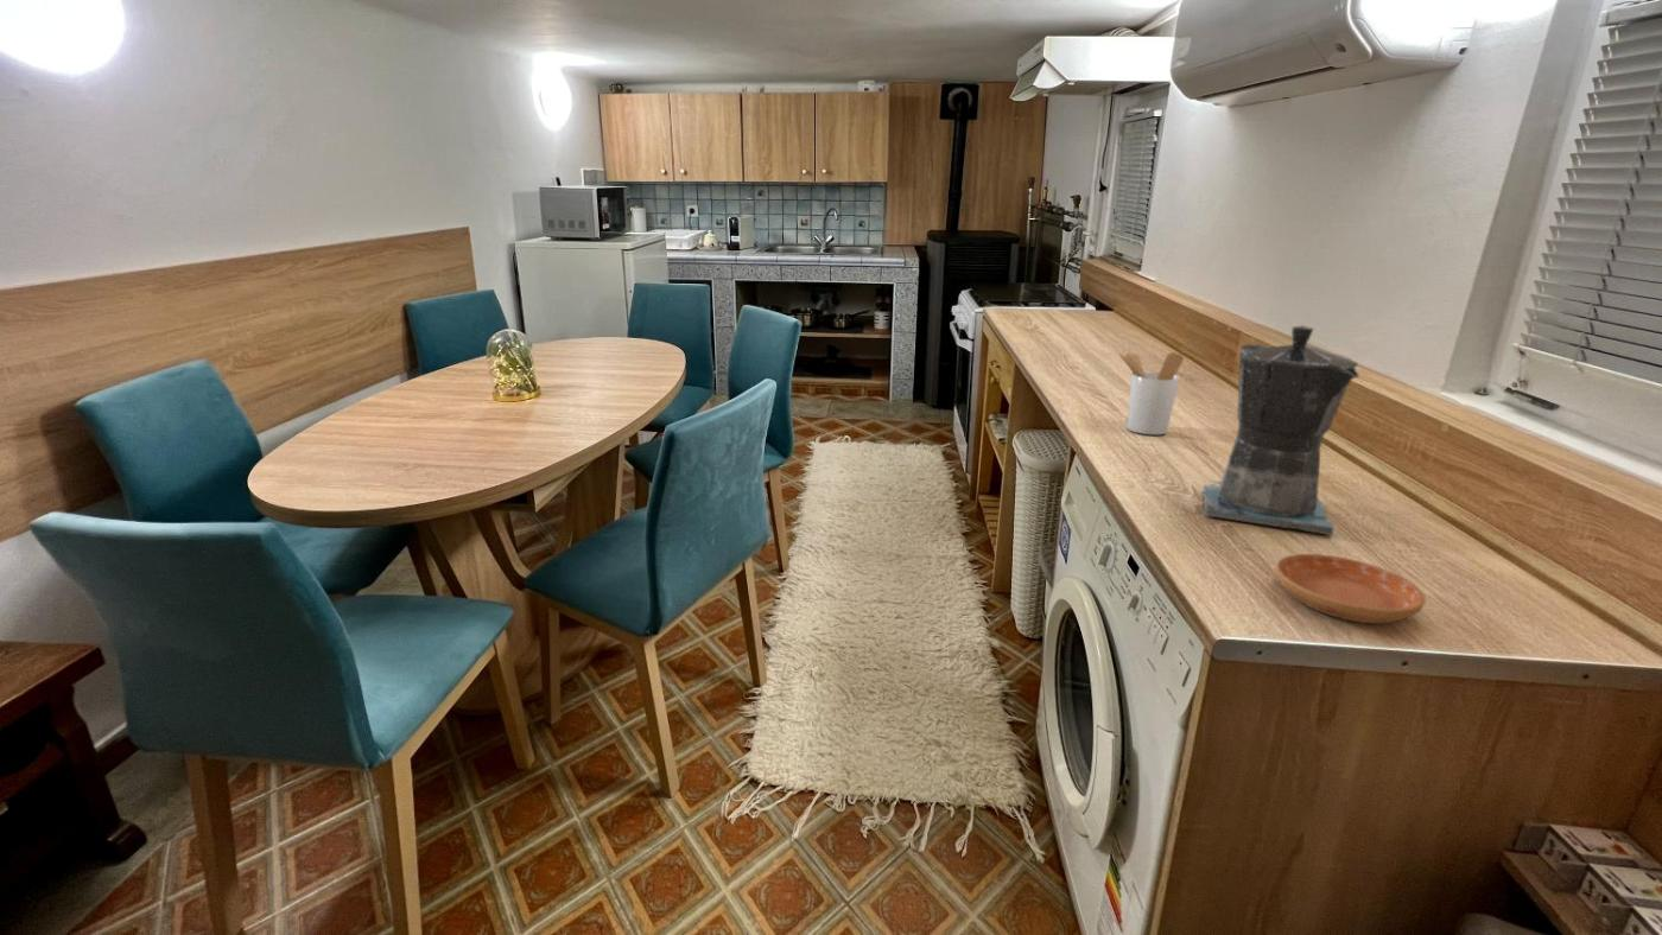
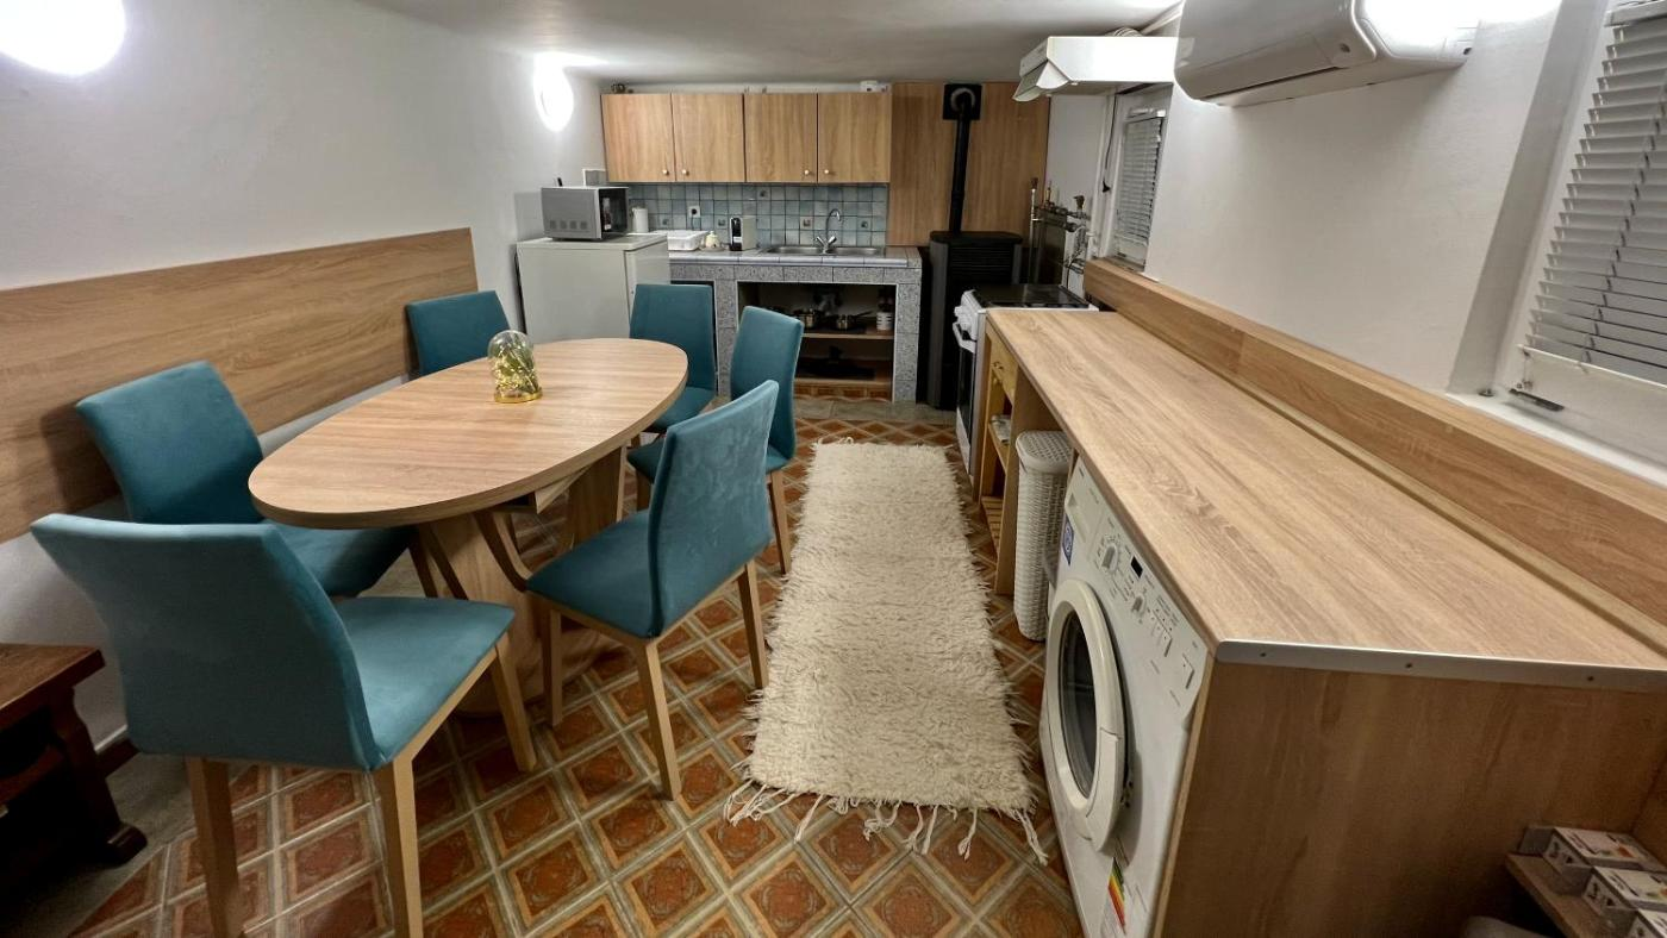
- saucer [1275,553,1427,624]
- coffee maker [1203,324,1360,536]
- utensil holder [1116,350,1185,435]
